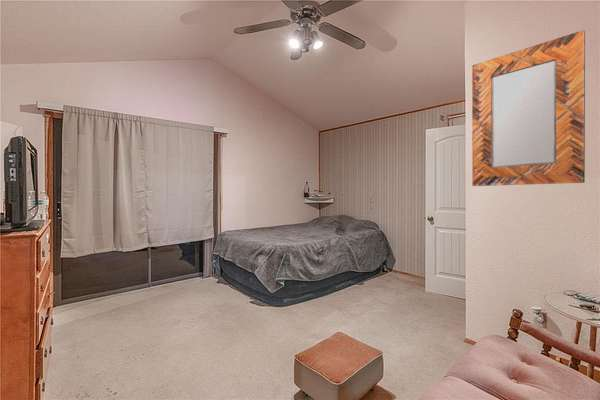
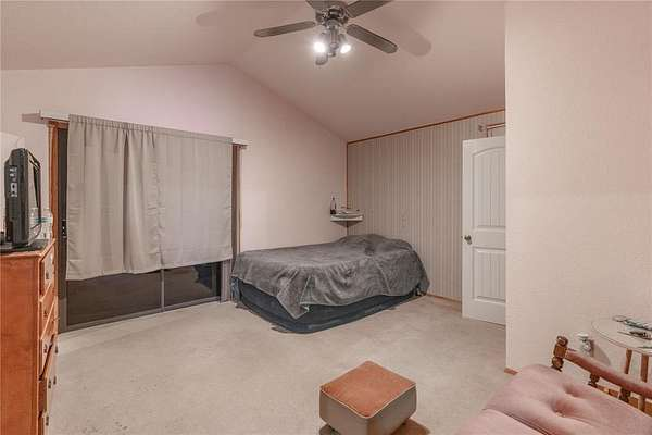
- home mirror [471,29,586,187]
